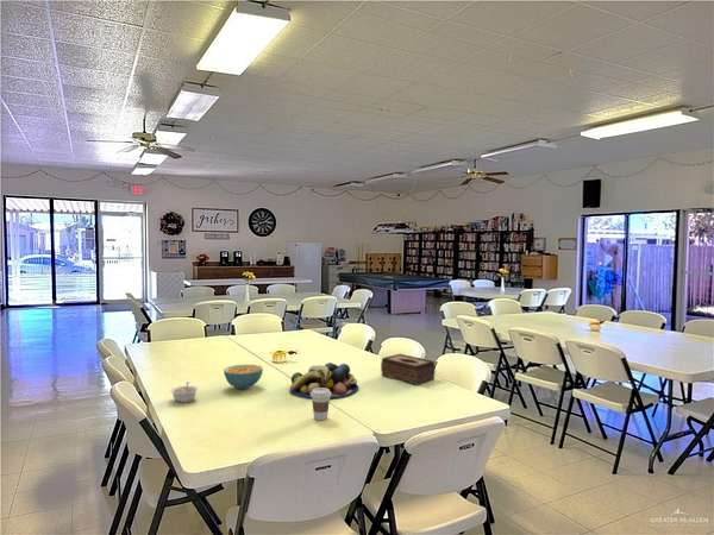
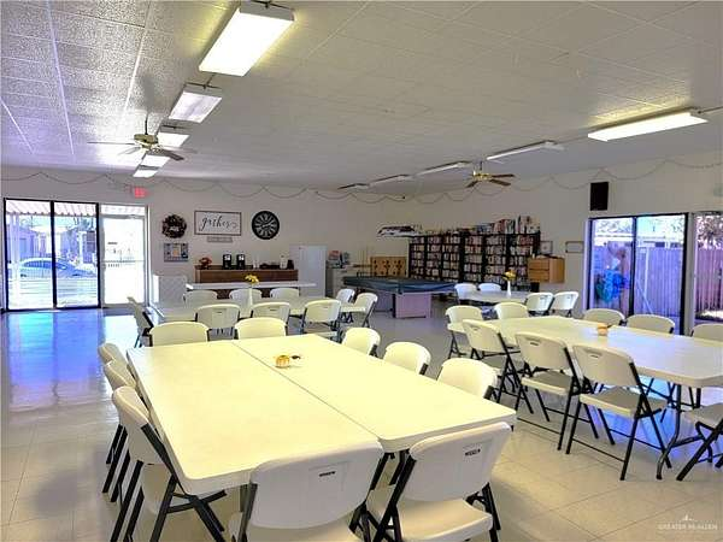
- coffee cup [311,388,332,421]
- tissue box [380,353,437,386]
- fruit bowl [288,361,359,398]
- legume [169,380,199,404]
- cereal bowl [223,364,264,390]
